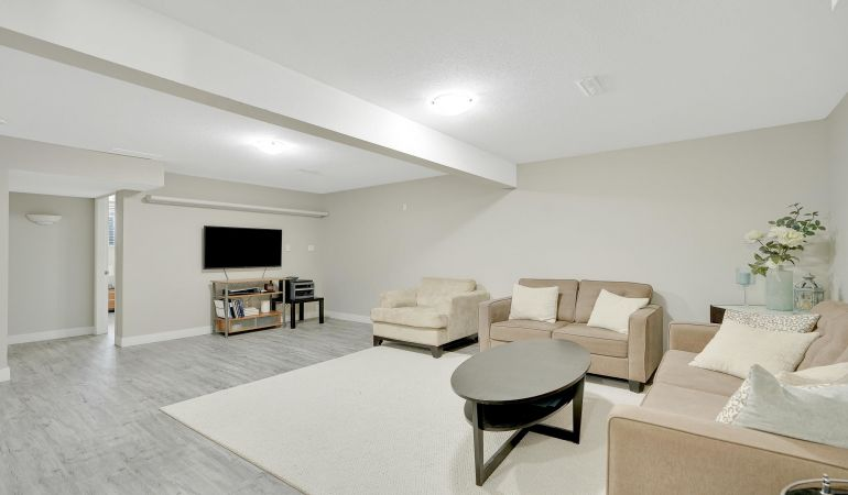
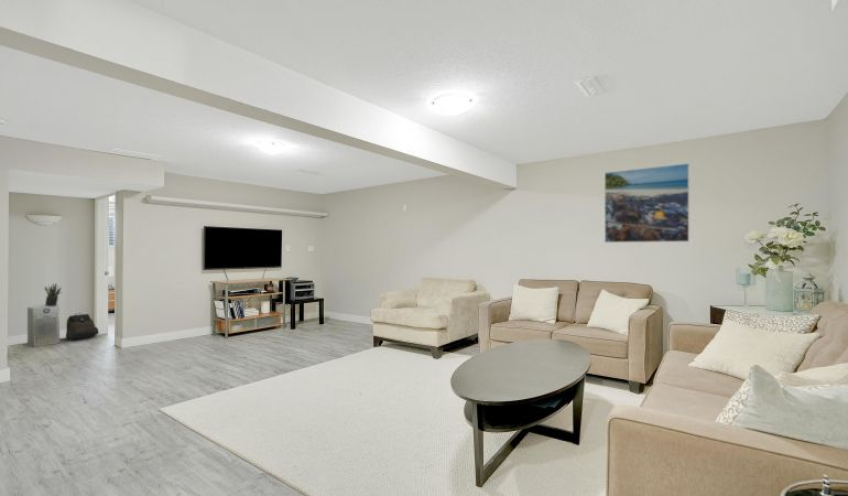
+ fan [26,304,61,348]
+ backpack [65,312,100,341]
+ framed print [604,162,691,244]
+ potted plant [43,282,63,305]
